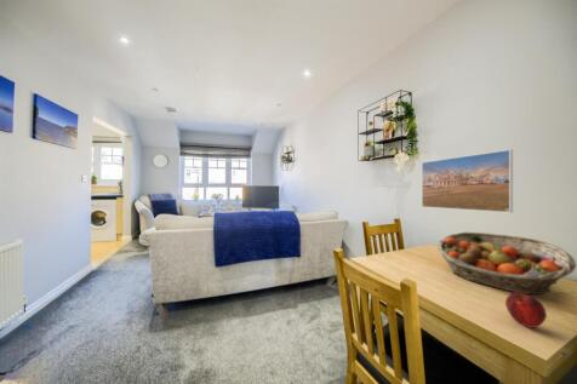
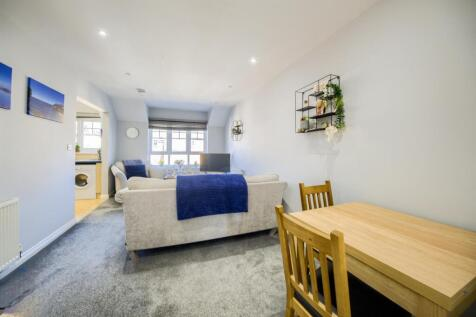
- fruit basket [435,231,577,296]
- apple [504,292,548,329]
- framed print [421,149,514,213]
